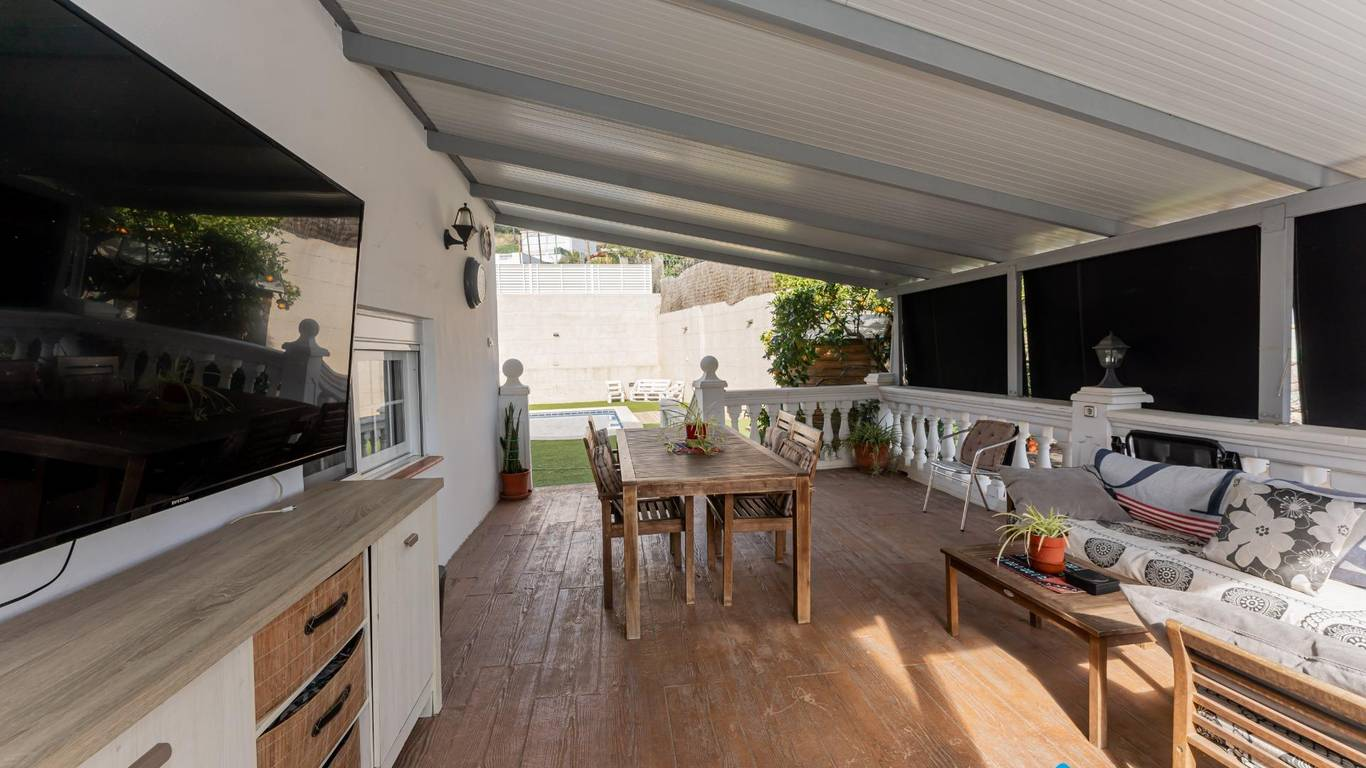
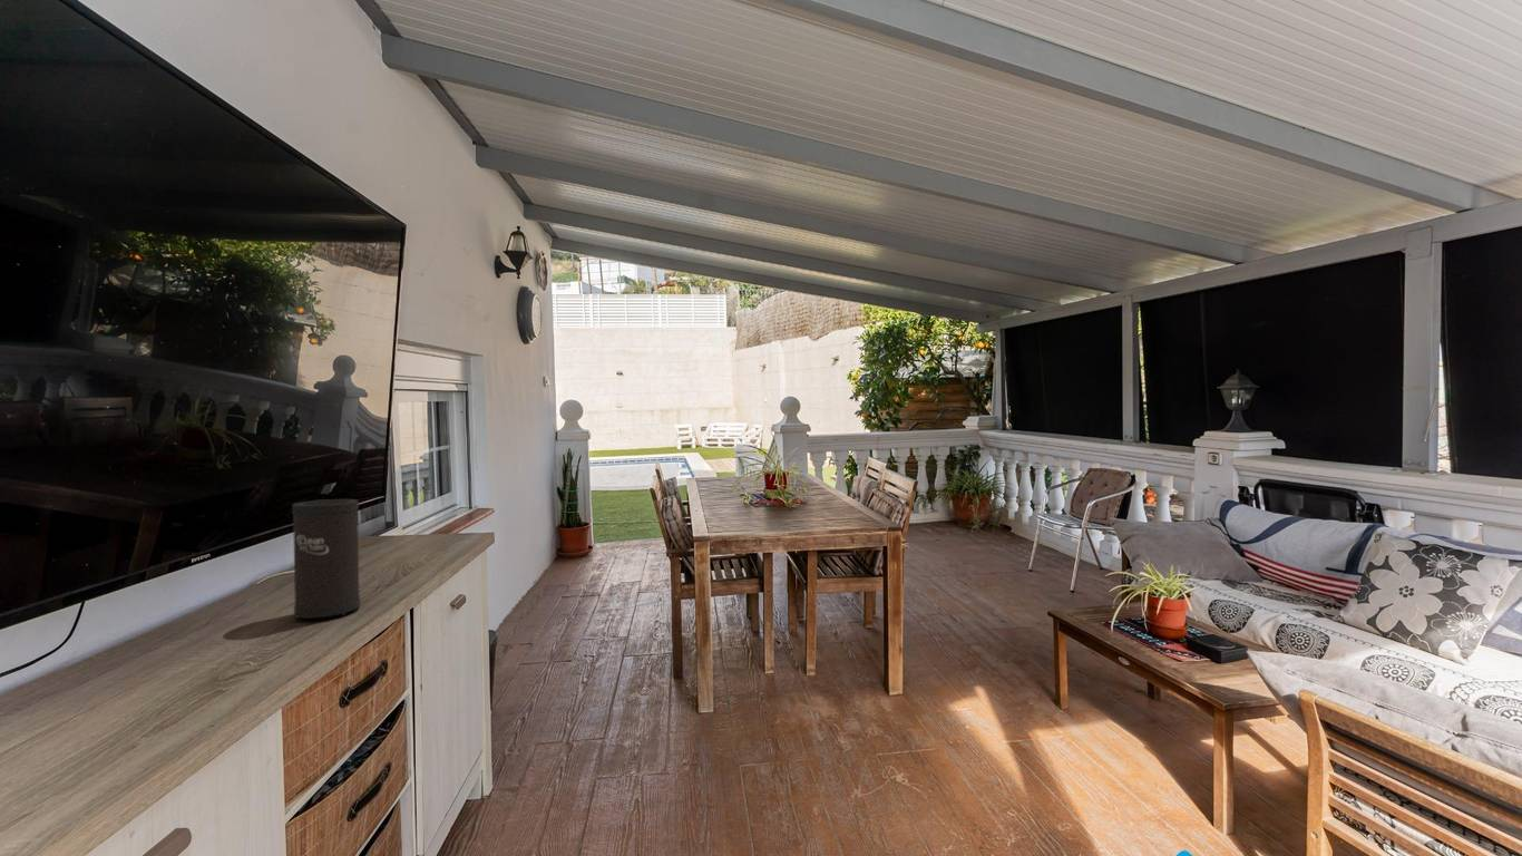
+ speaker [291,498,361,620]
